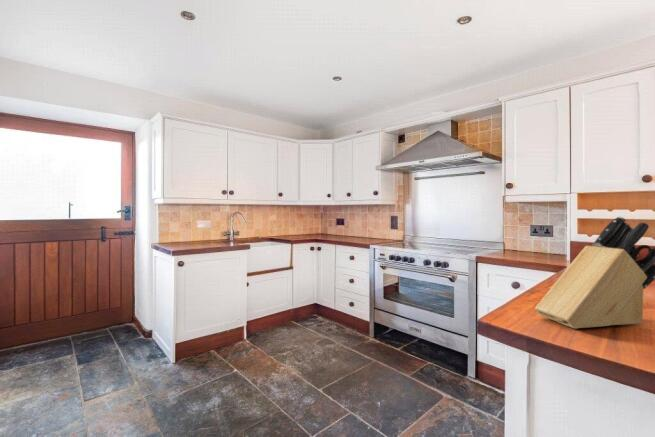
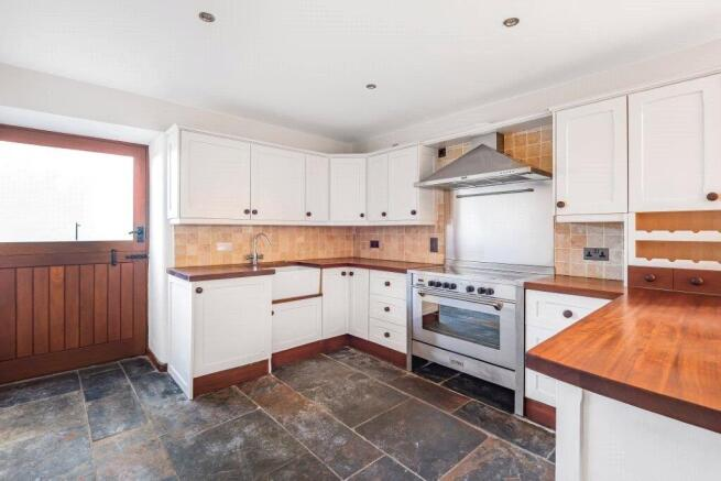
- knife block [534,215,655,330]
